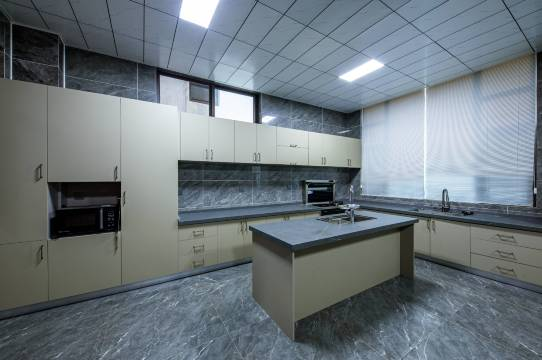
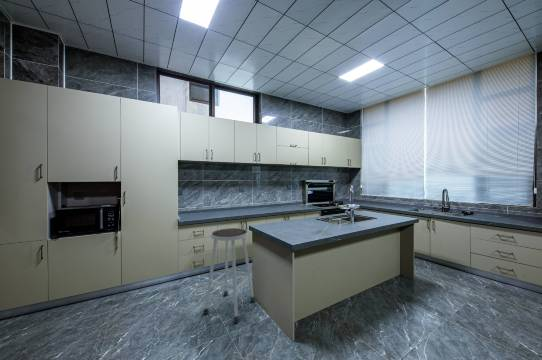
+ stool [202,227,256,324]
